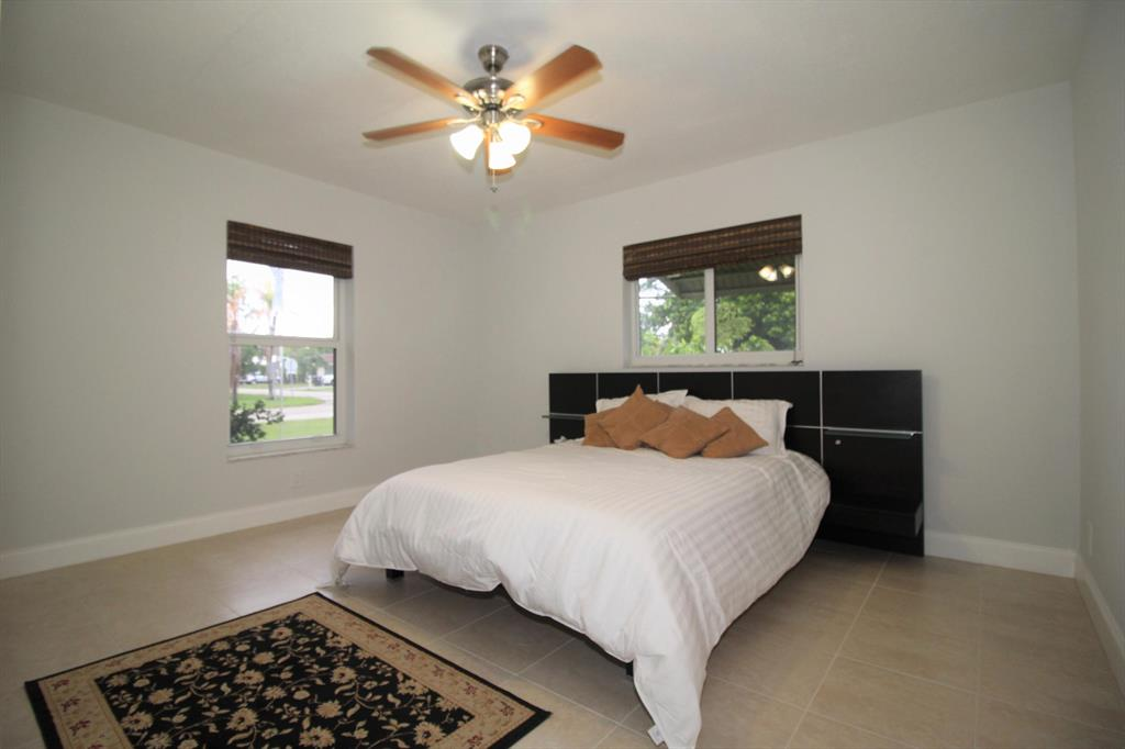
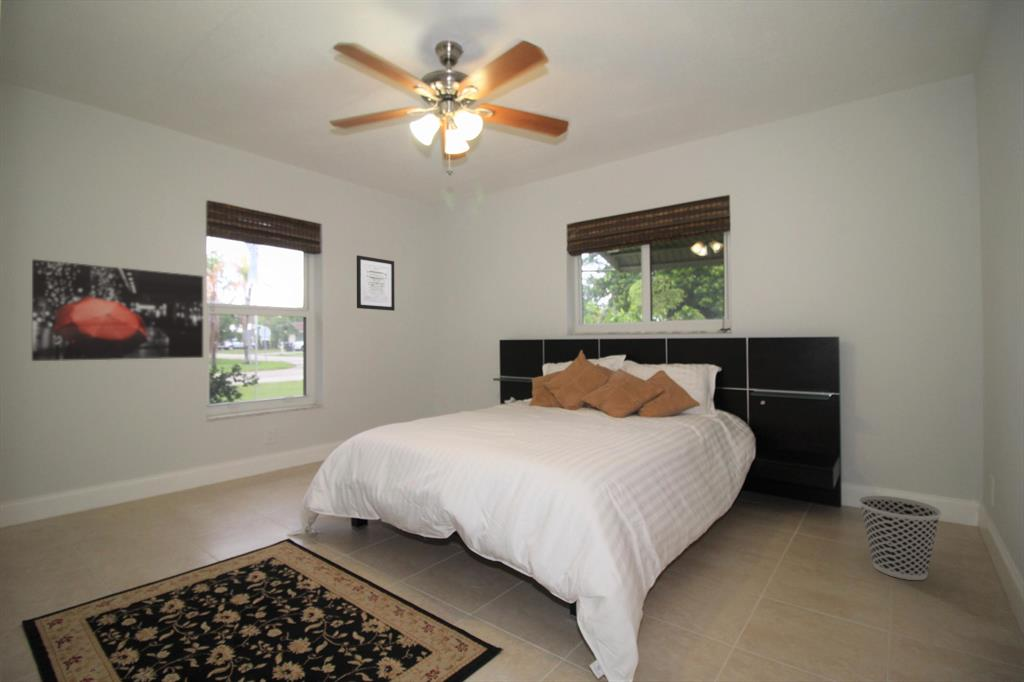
+ wastebasket [857,495,943,581]
+ wall art [31,258,204,362]
+ wall art [356,254,396,312]
